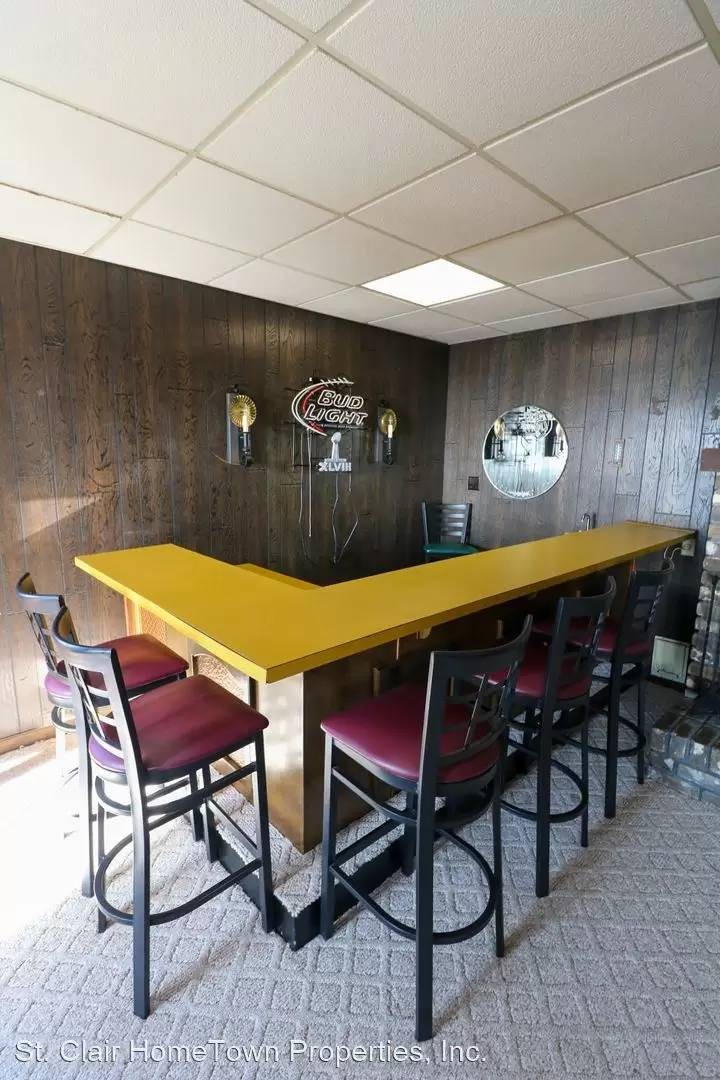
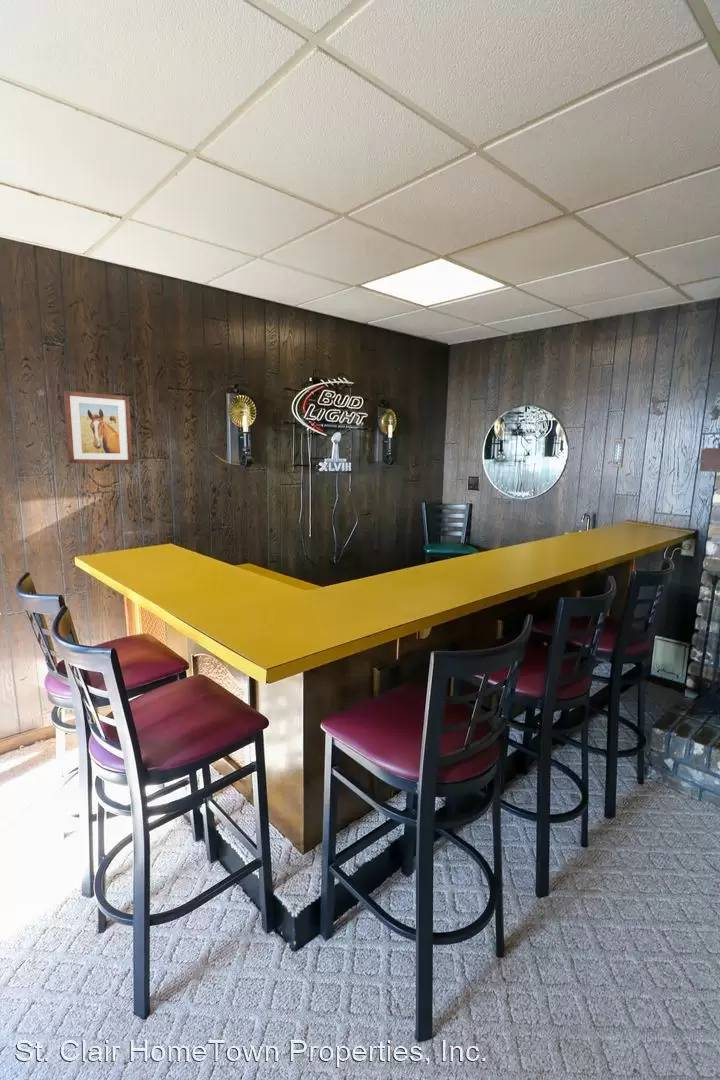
+ wall art [63,390,133,464]
